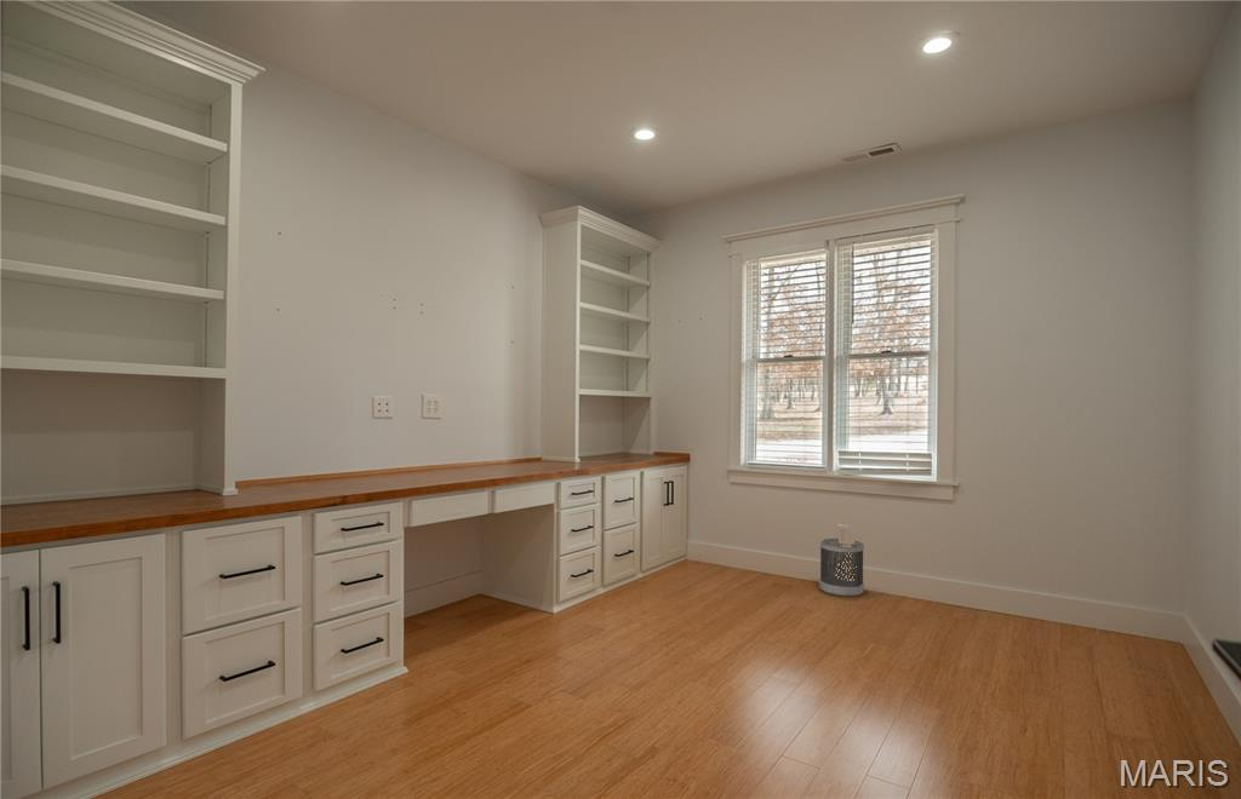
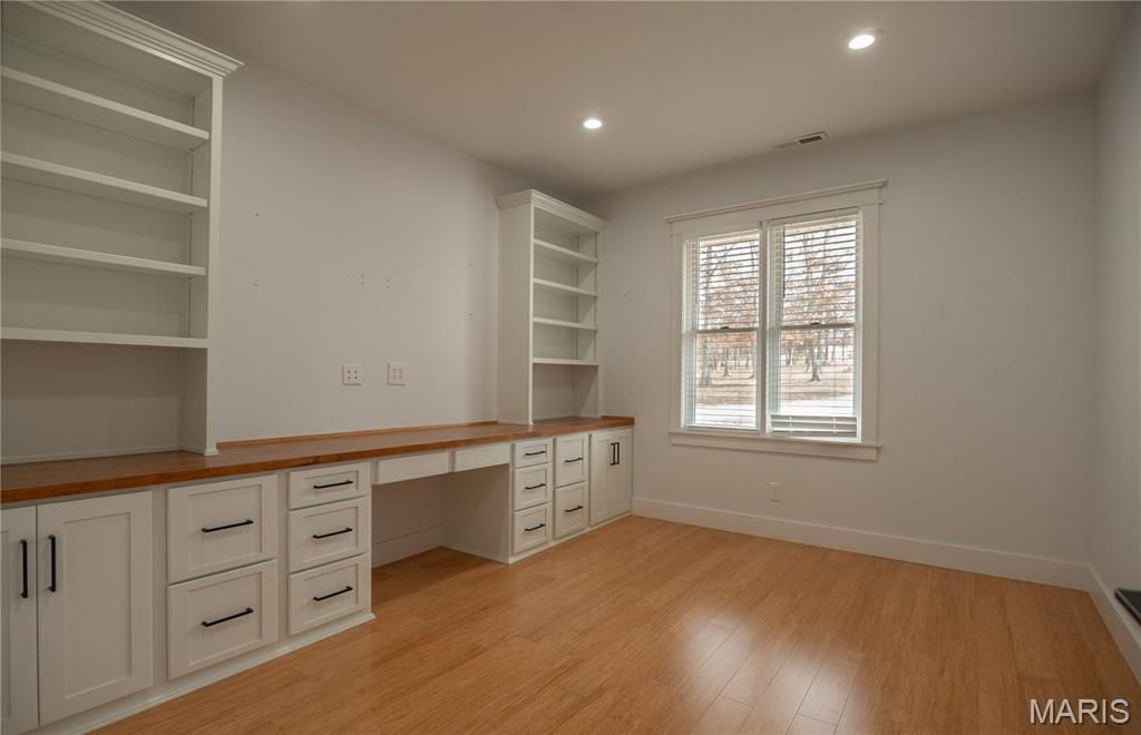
- wastebasket [818,538,865,598]
